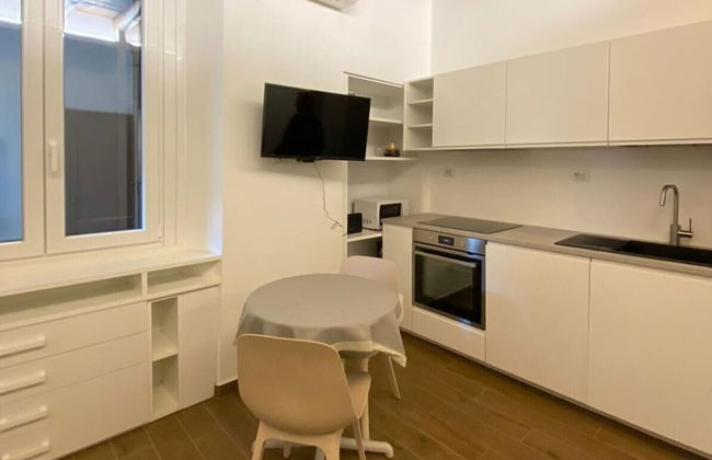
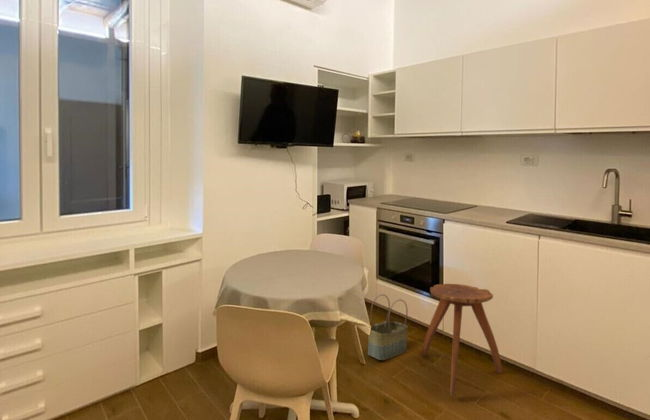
+ stool [421,283,503,397]
+ basket [367,293,409,361]
